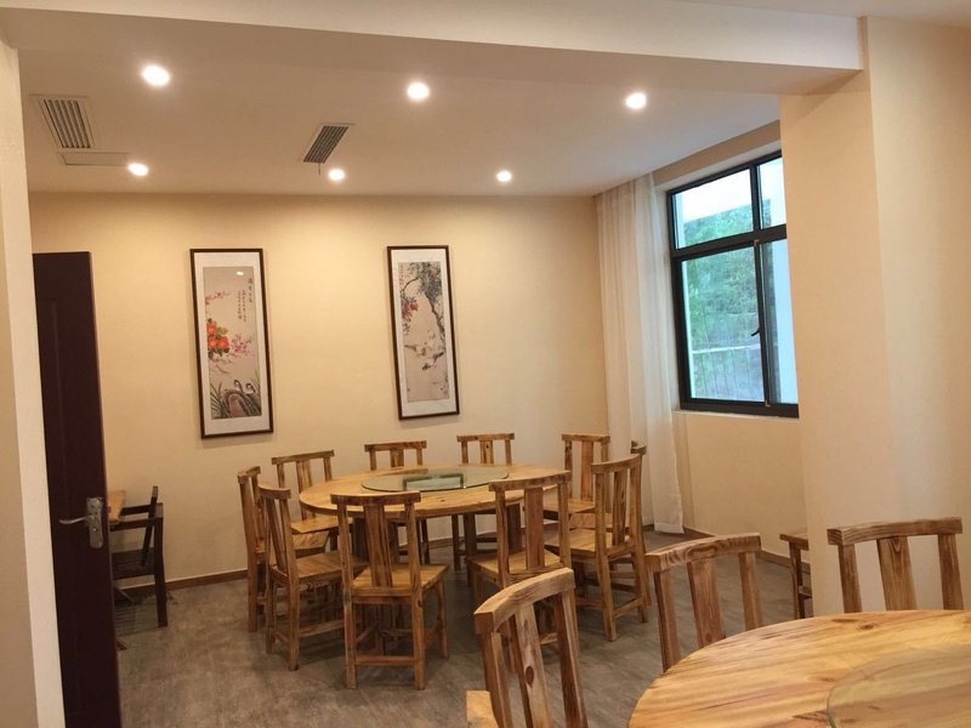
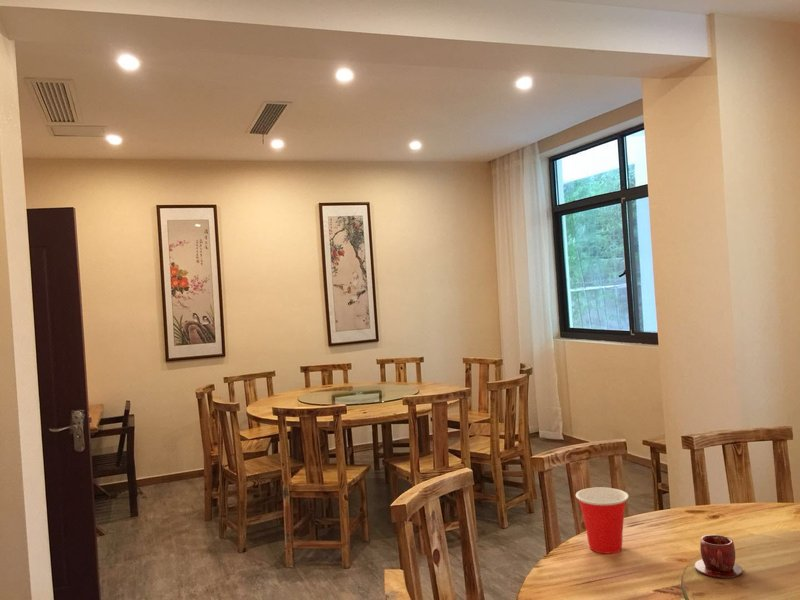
+ cup [575,486,630,554]
+ teacup [694,534,744,580]
